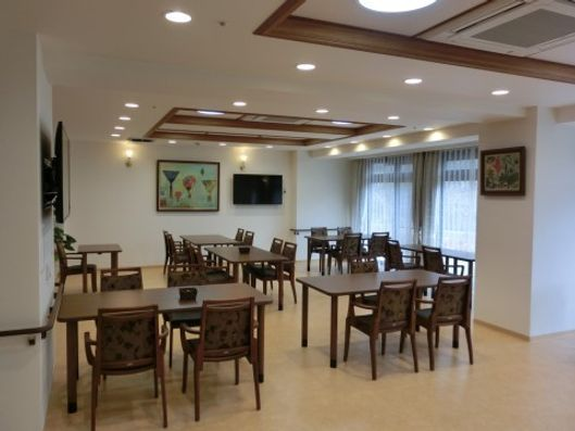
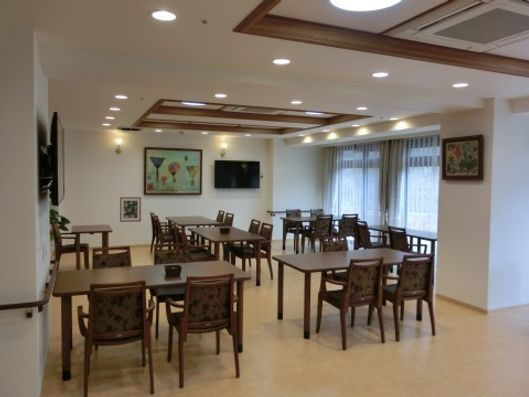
+ wall art [119,196,142,223]
